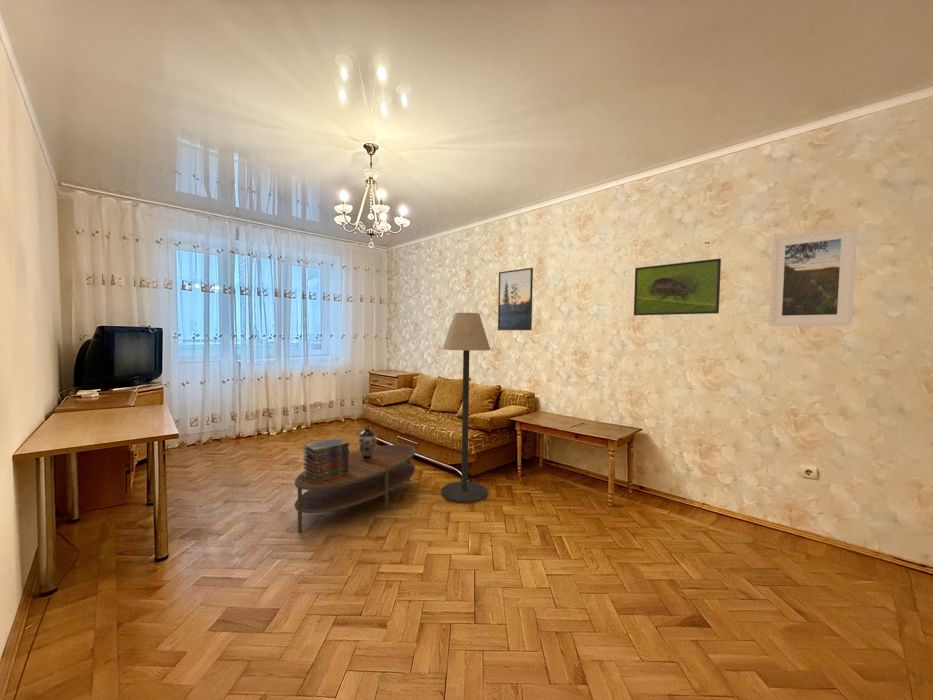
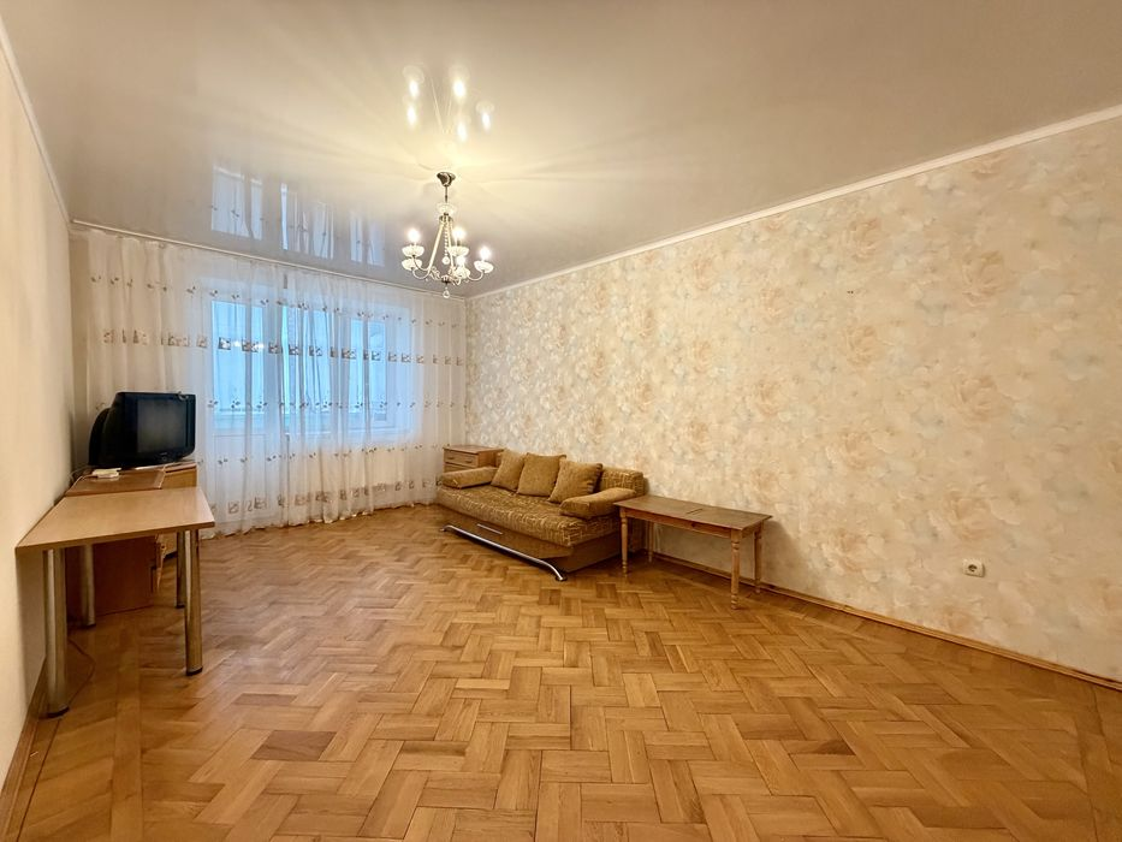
- decorative vase [357,426,377,460]
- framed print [633,258,722,316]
- coffee table [294,444,416,534]
- floor lamp [440,312,492,504]
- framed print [497,267,534,331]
- book stack [302,437,351,482]
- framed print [768,225,858,327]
